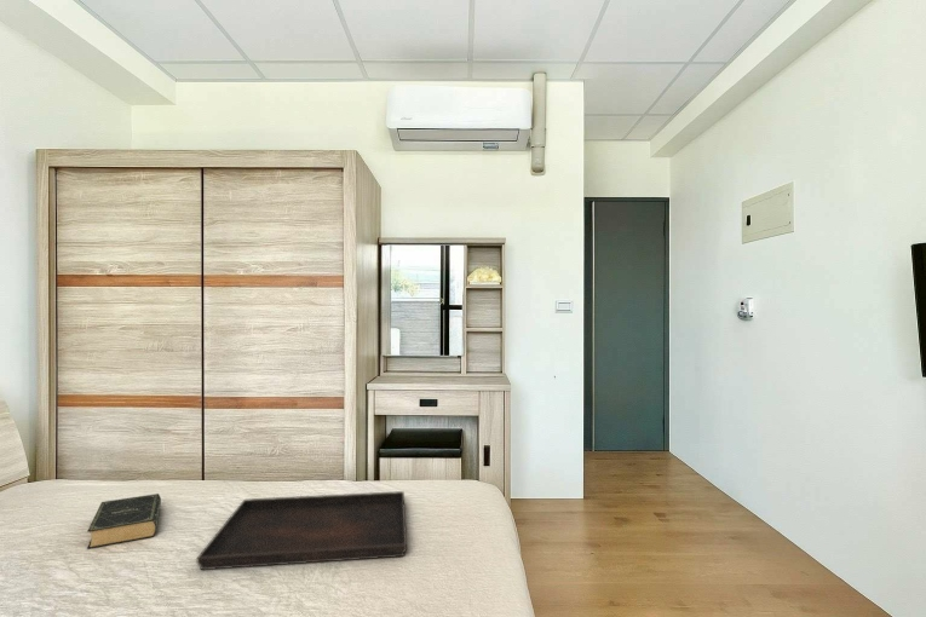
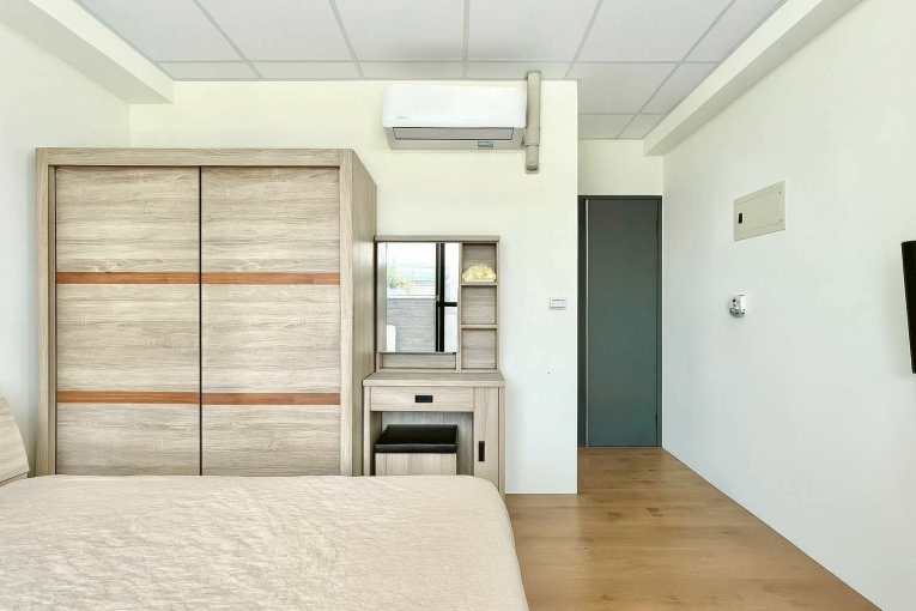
- serving tray [196,490,408,571]
- book [86,492,162,549]
